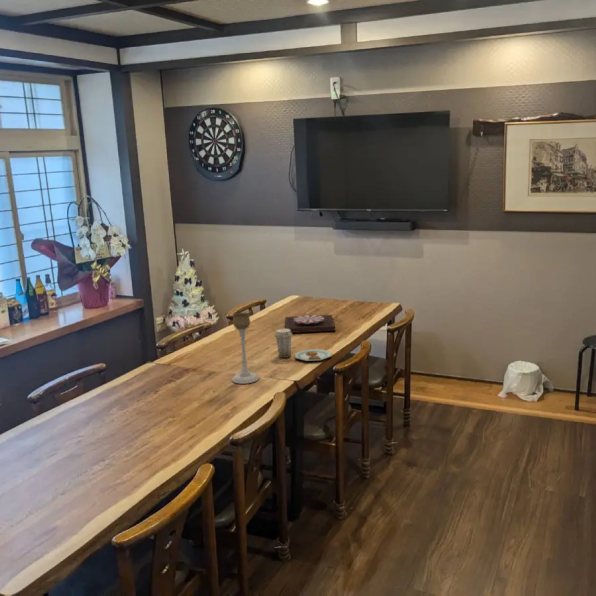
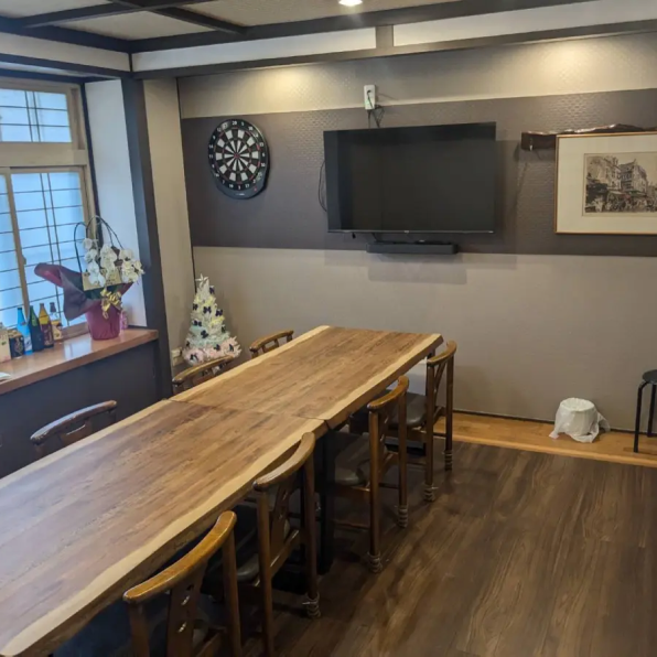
- plate [274,327,332,362]
- candle holder [231,312,260,385]
- plate [284,314,336,334]
